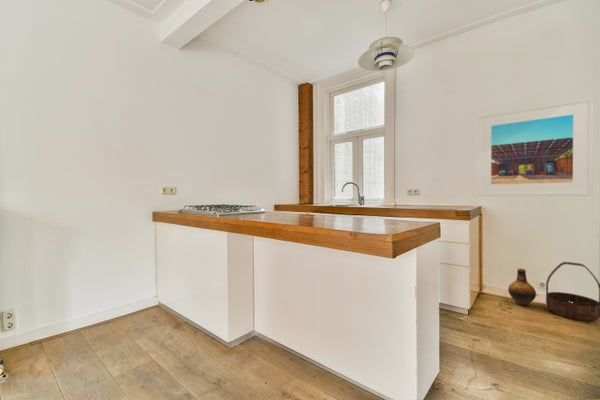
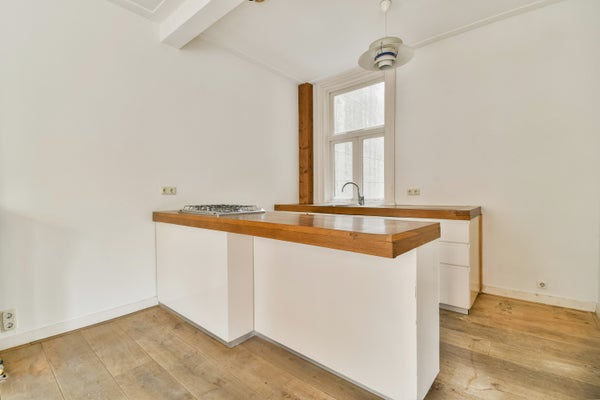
- ceramic jug [507,267,537,307]
- basket [545,261,600,322]
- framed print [476,96,595,197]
